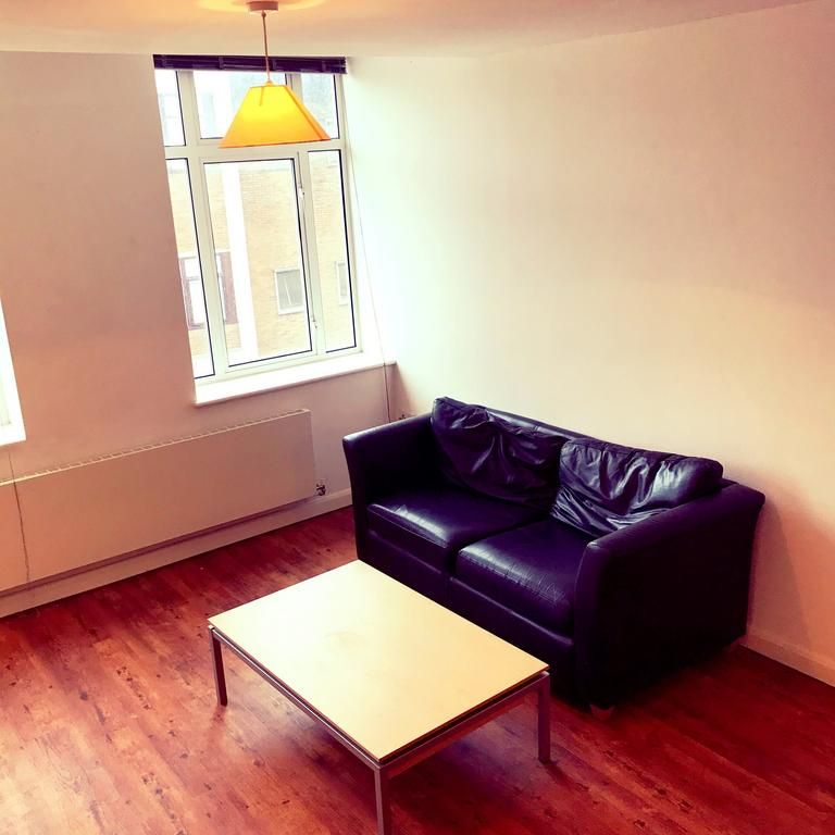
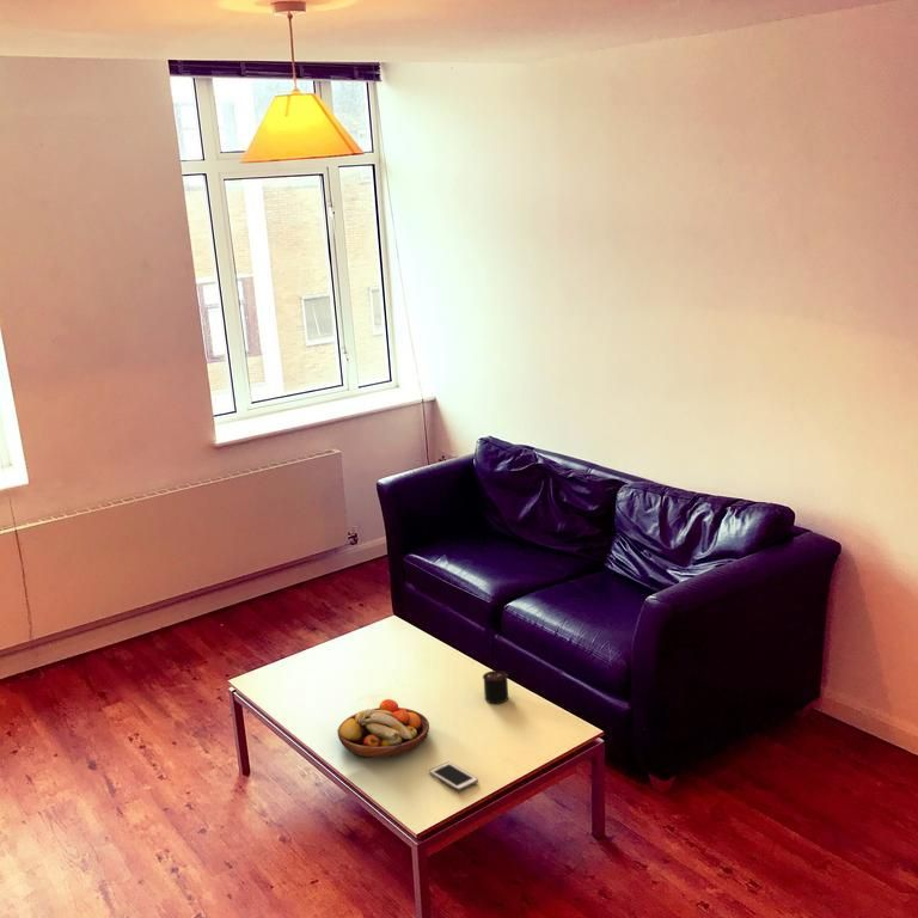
+ cell phone [428,761,479,792]
+ candle [482,667,509,704]
+ fruit bowl [336,698,430,759]
